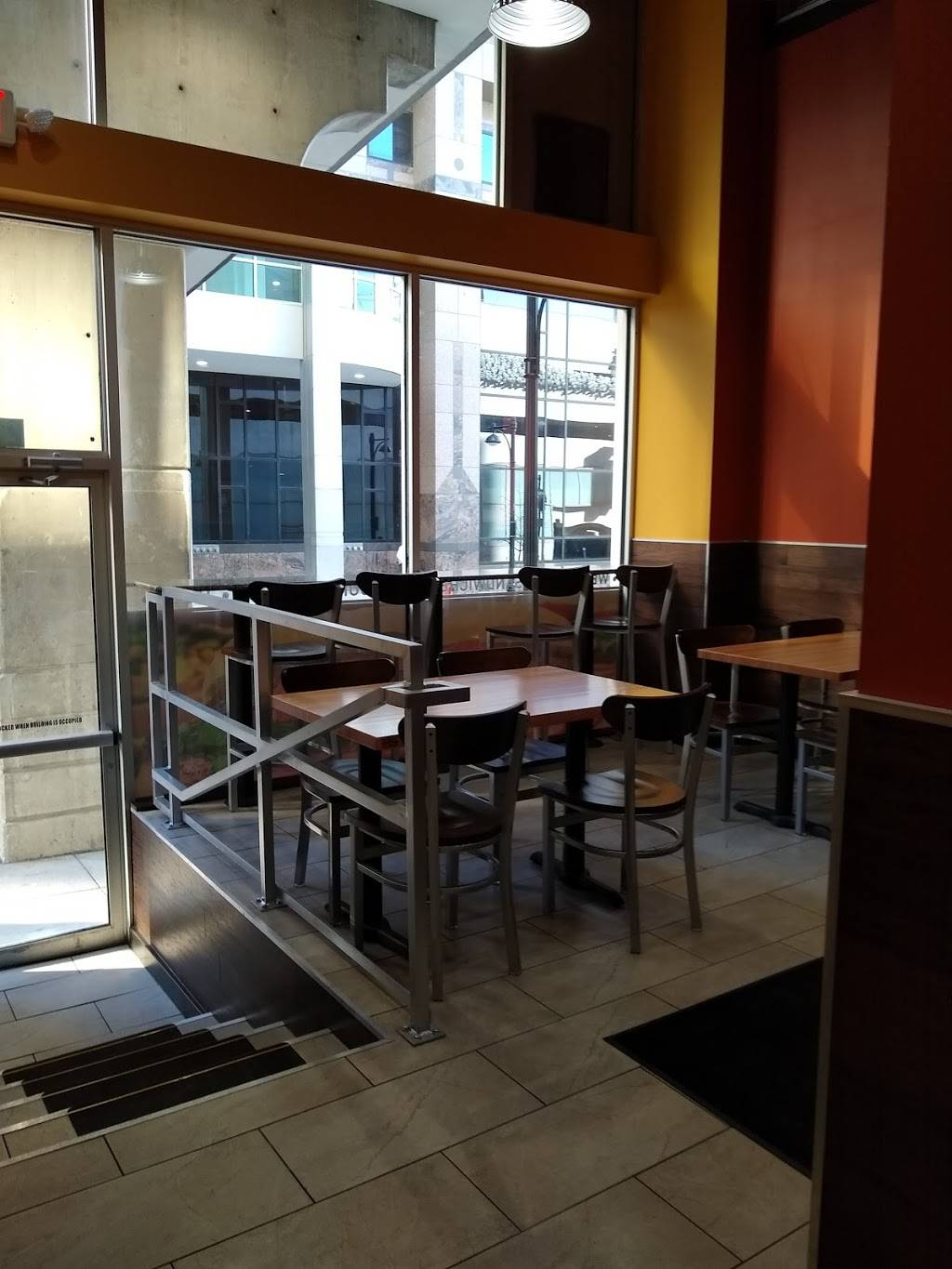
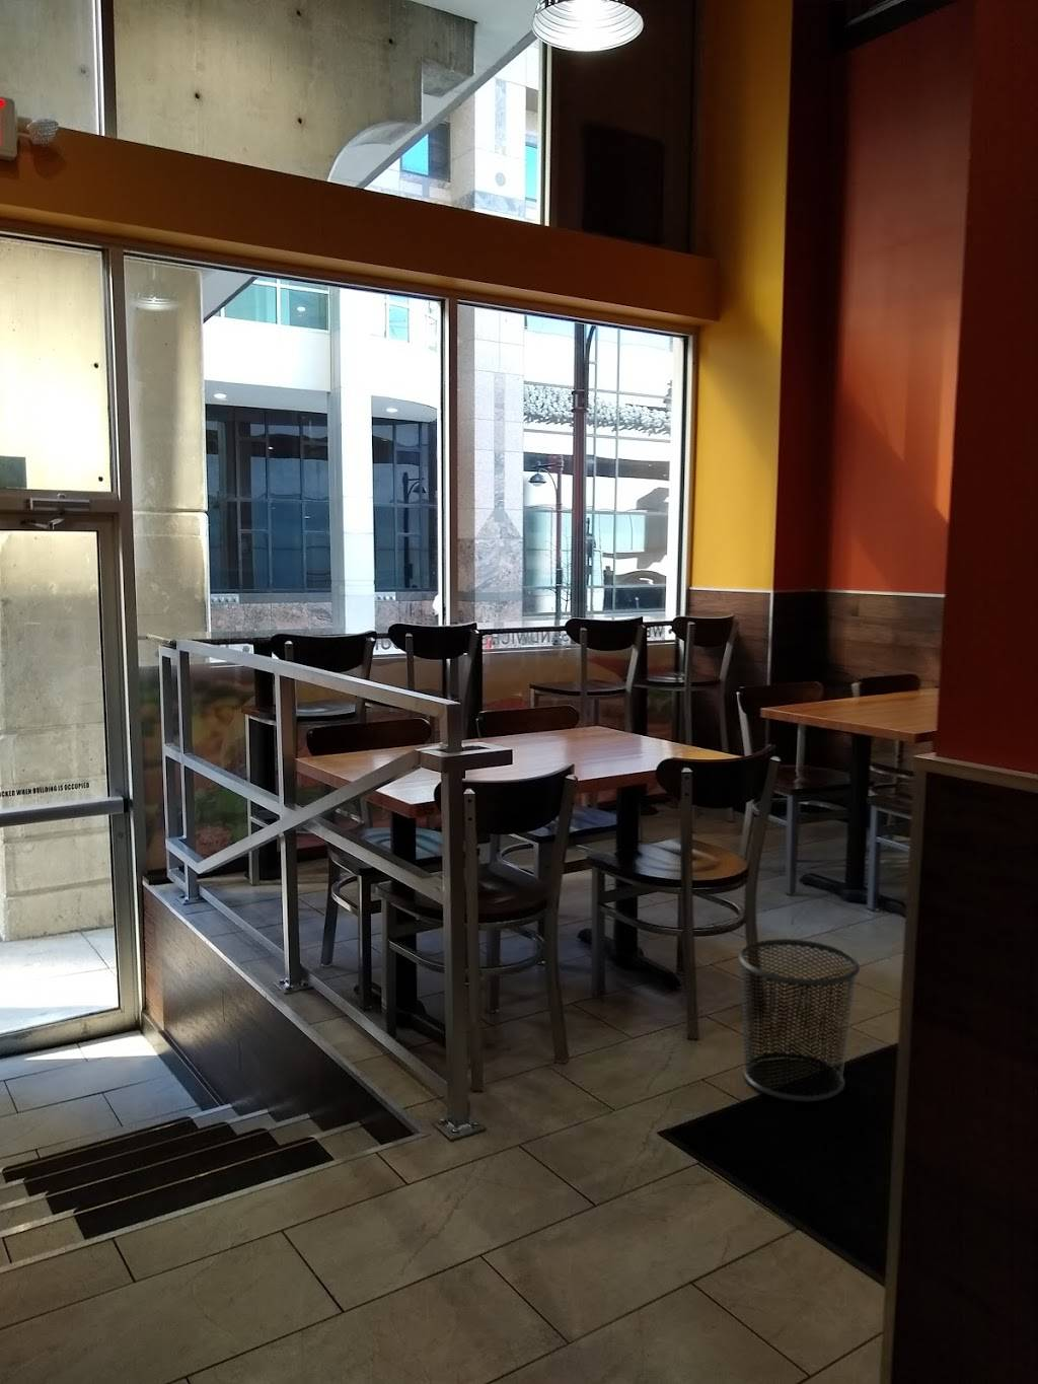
+ waste bin [737,938,860,1103]
